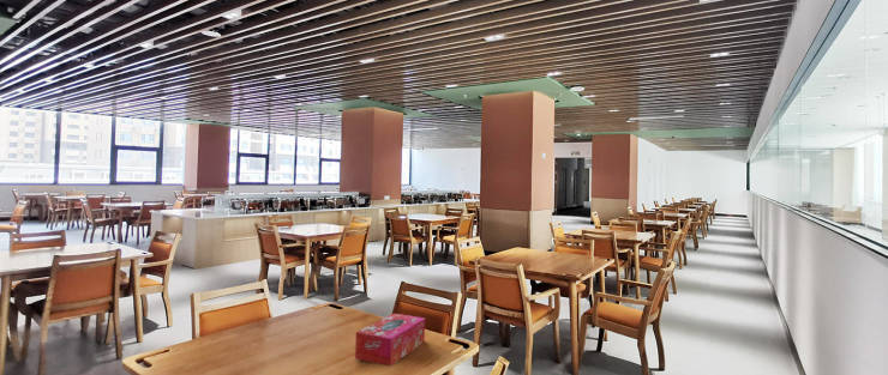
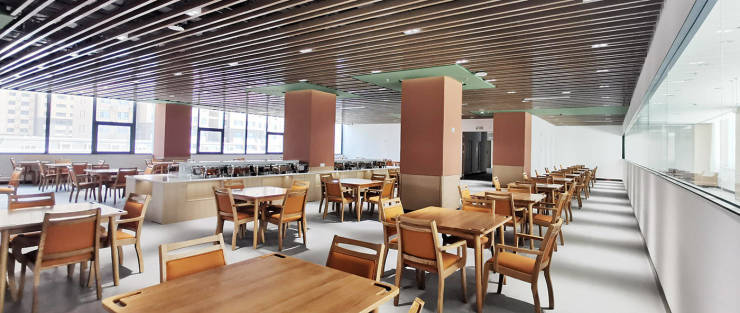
- tissue box [354,313,426,367]
